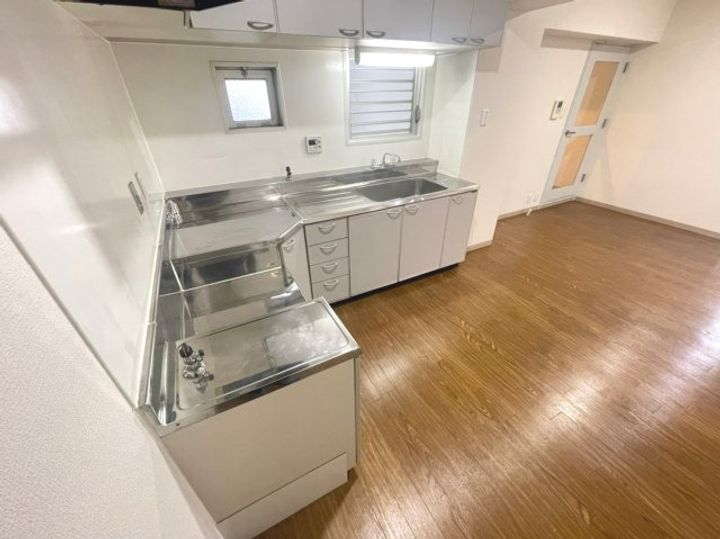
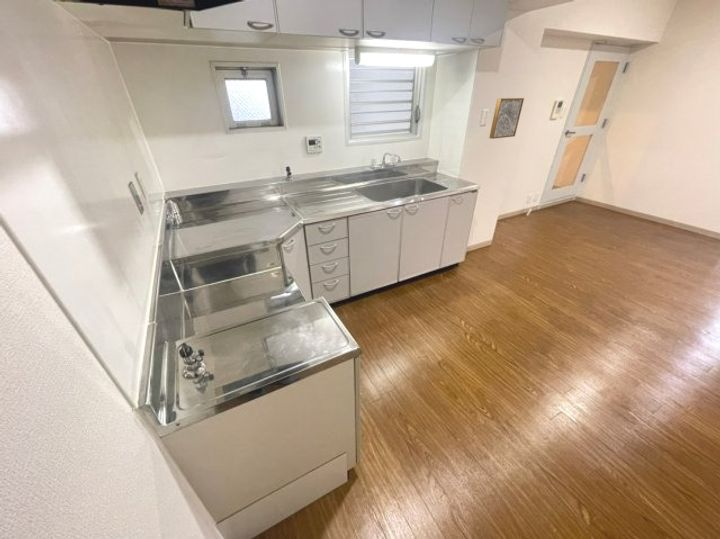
+ wall art [488,97,525,140]
